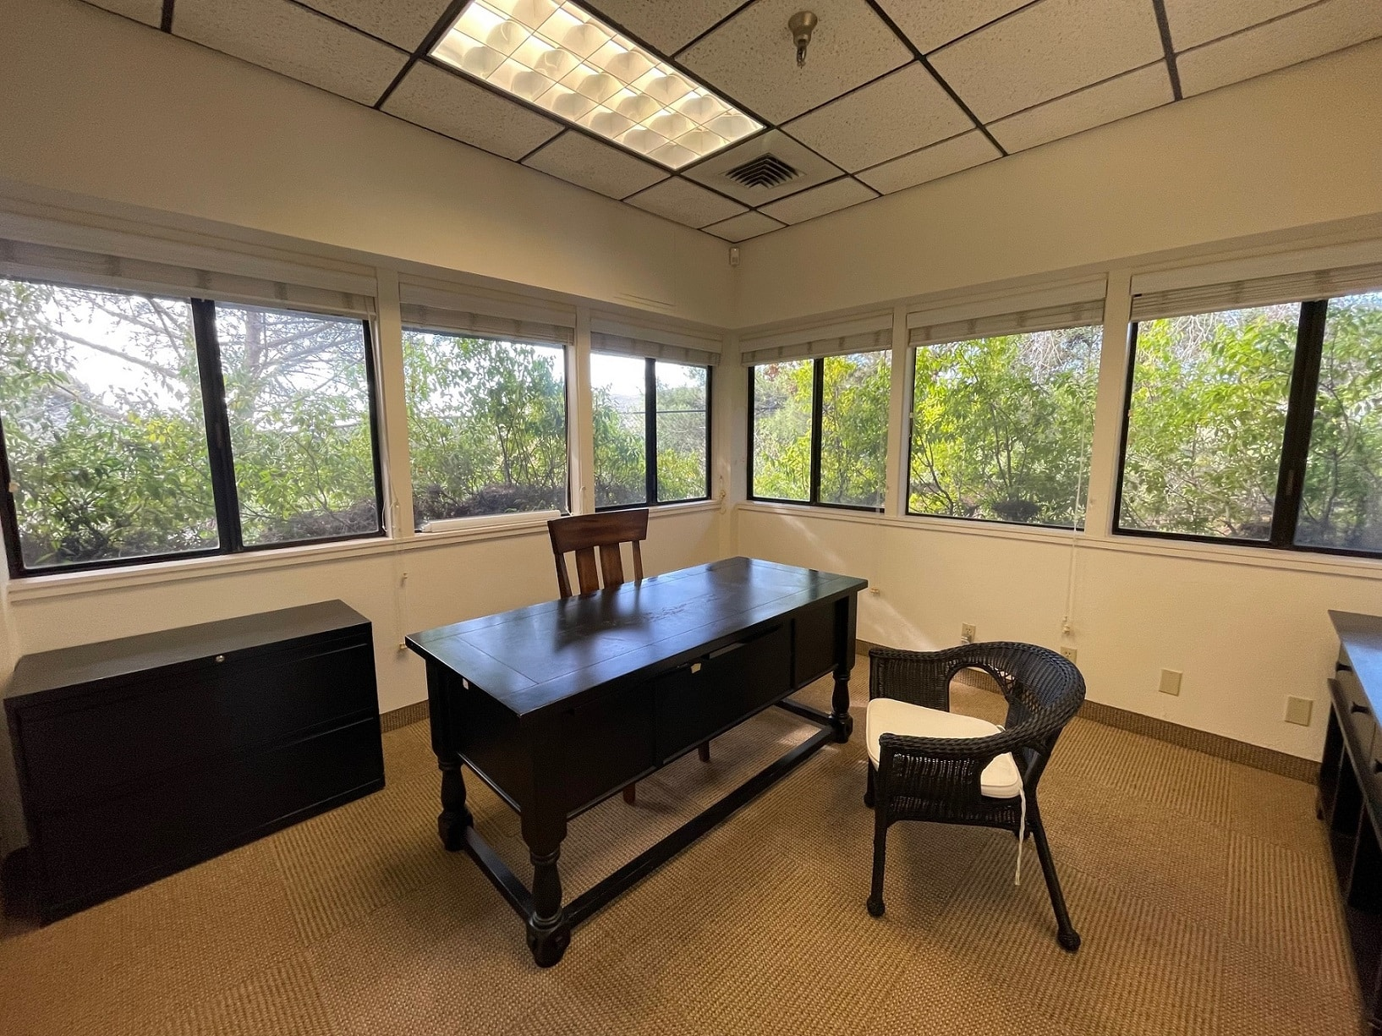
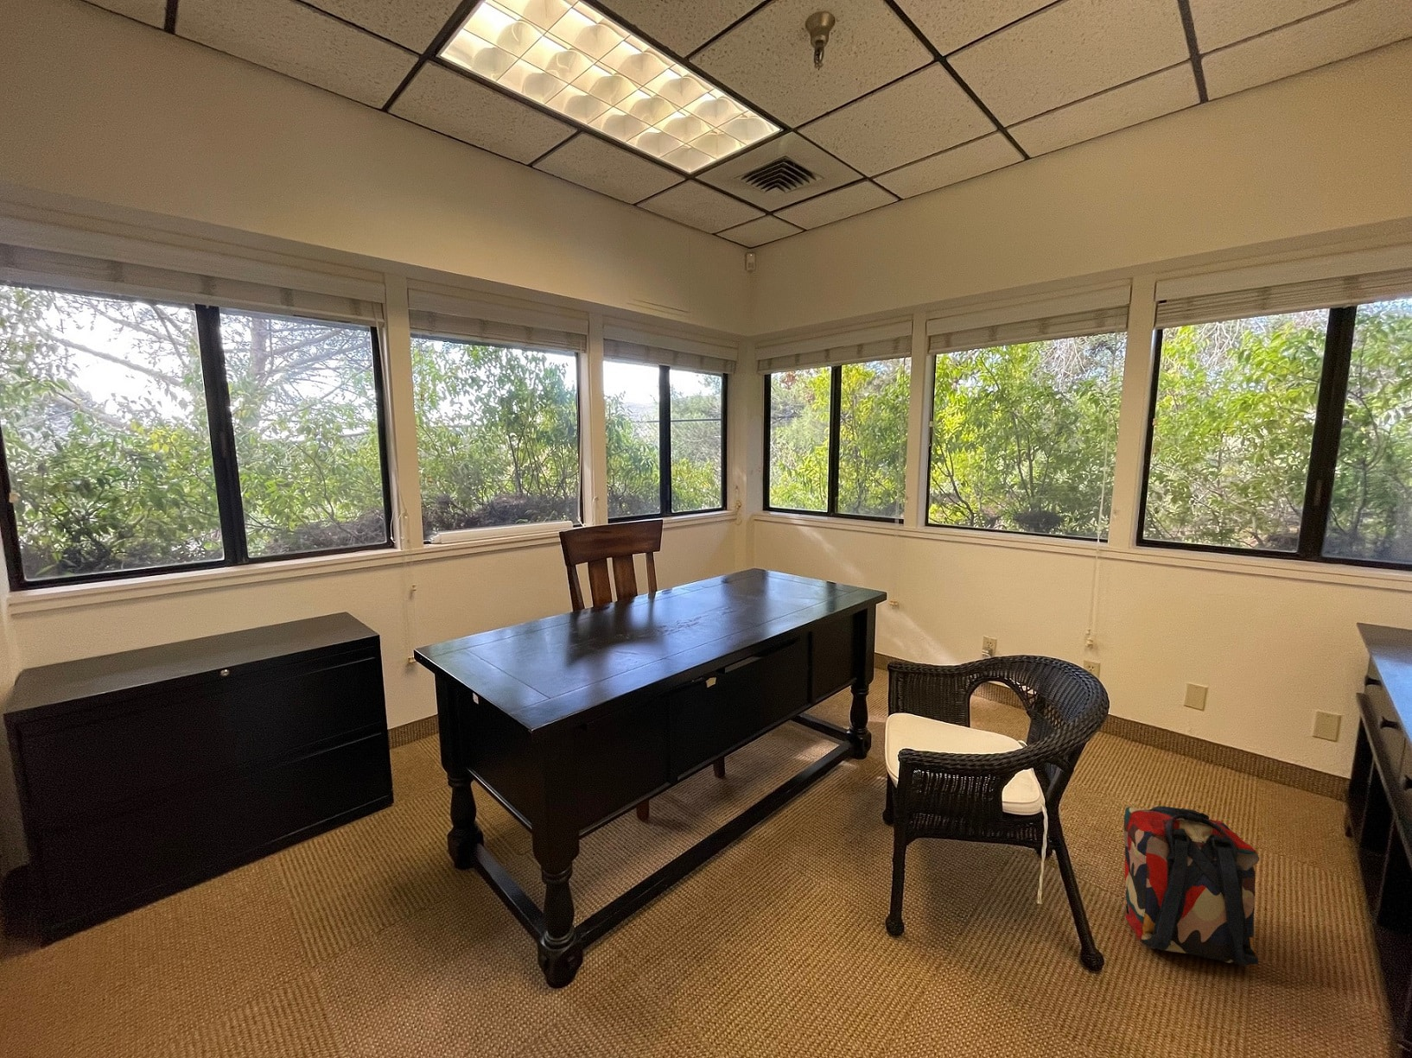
+ backpack [1123,805,1261,967]
